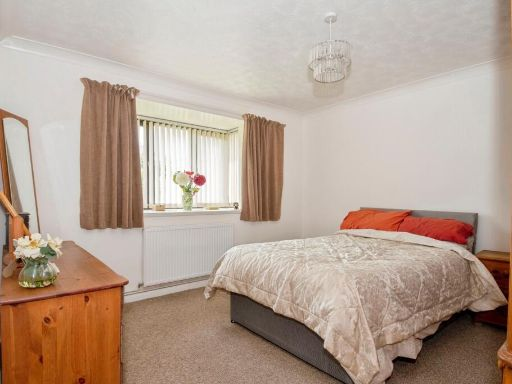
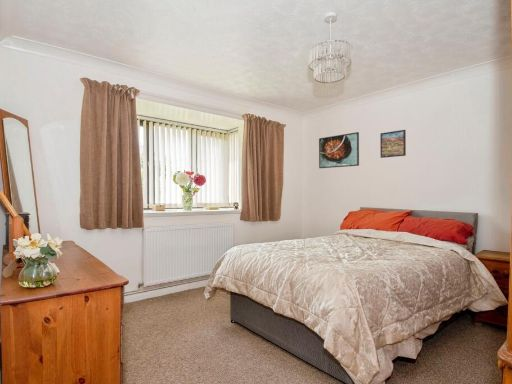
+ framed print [318,131,360,169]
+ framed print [379,129,407,159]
